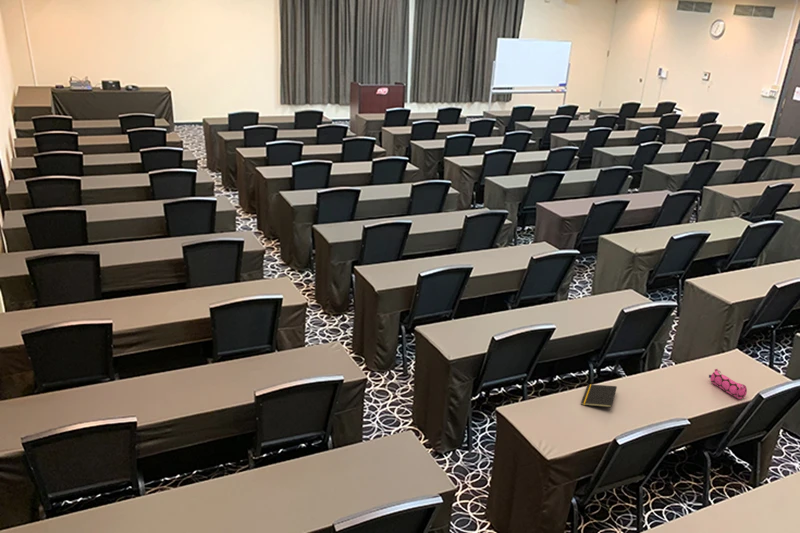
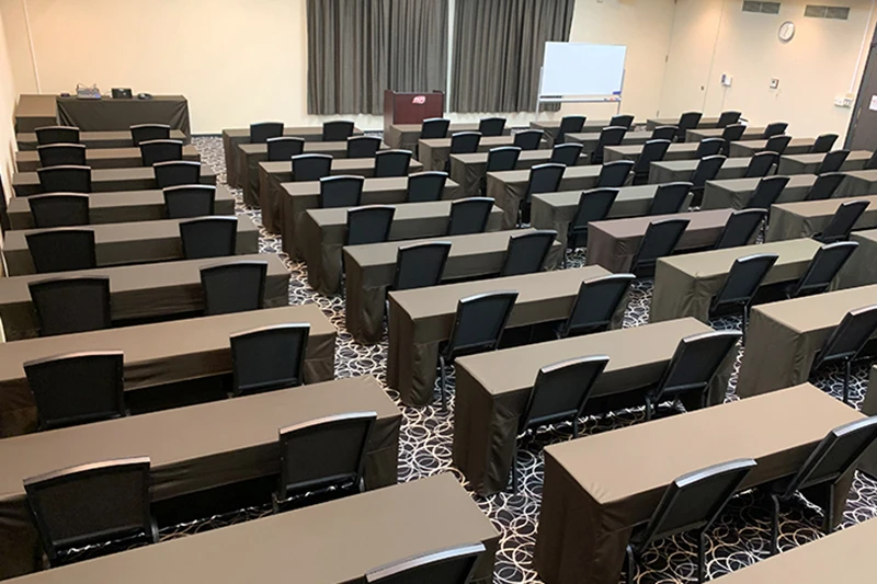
- pencil case [708,368,748,400]
- notepad [580,383,618,408]
